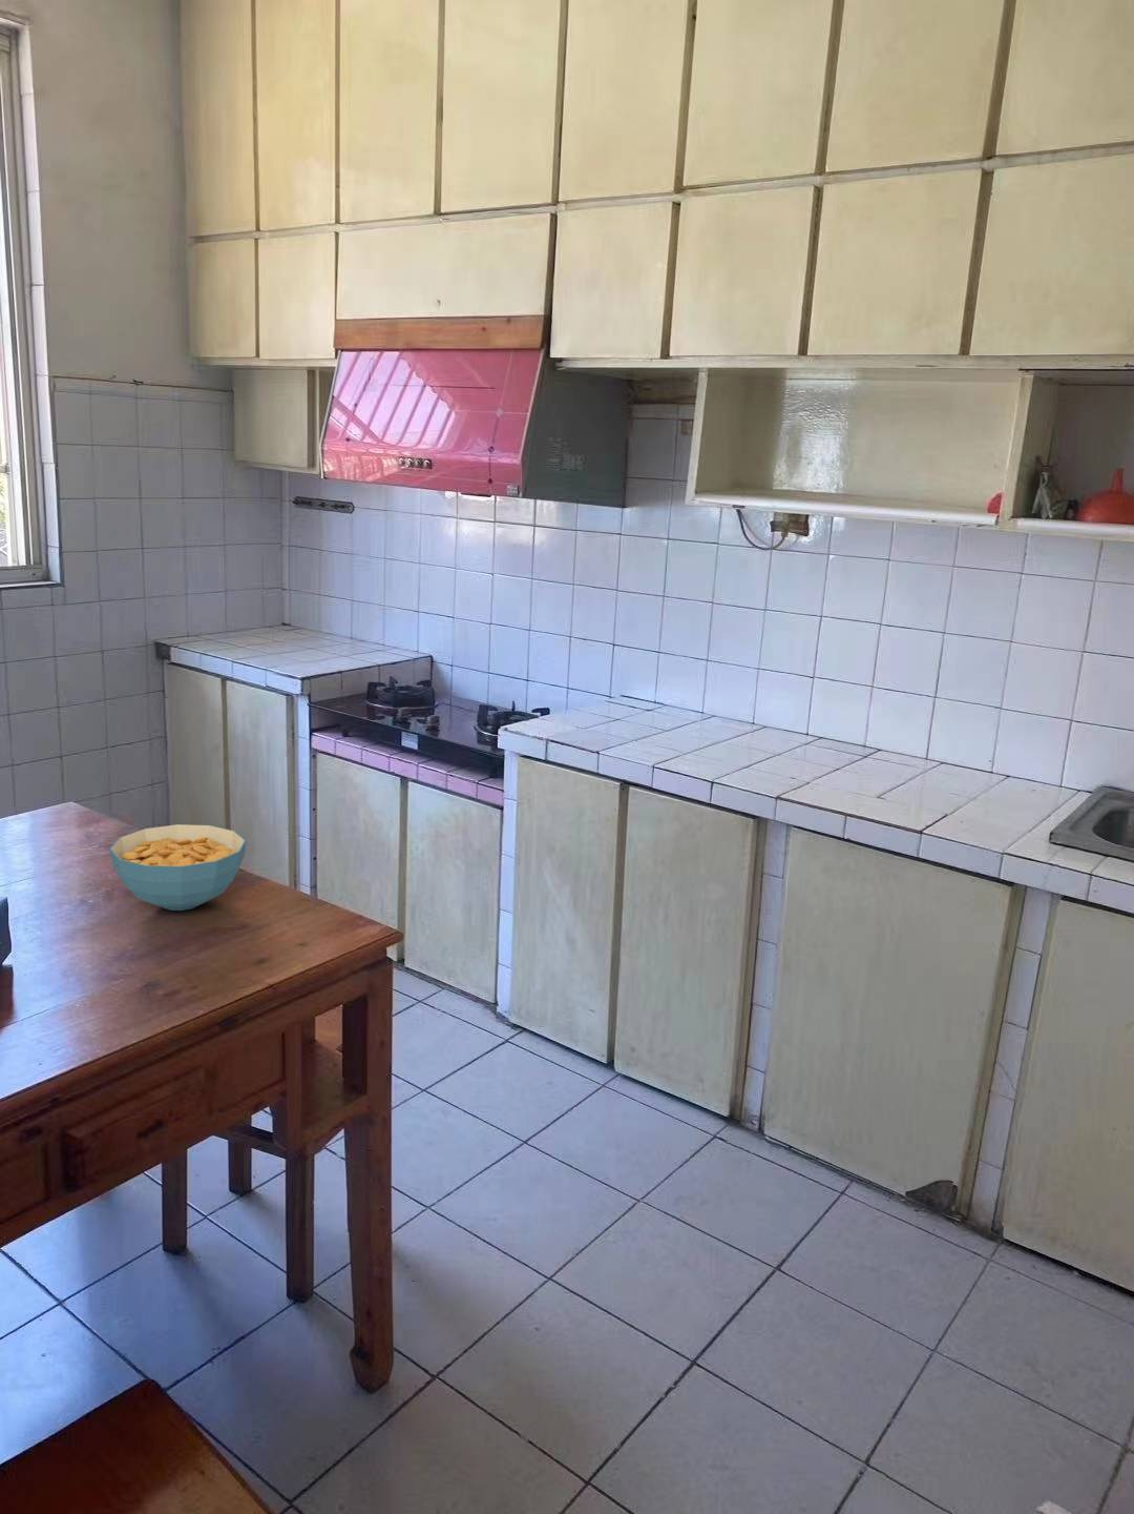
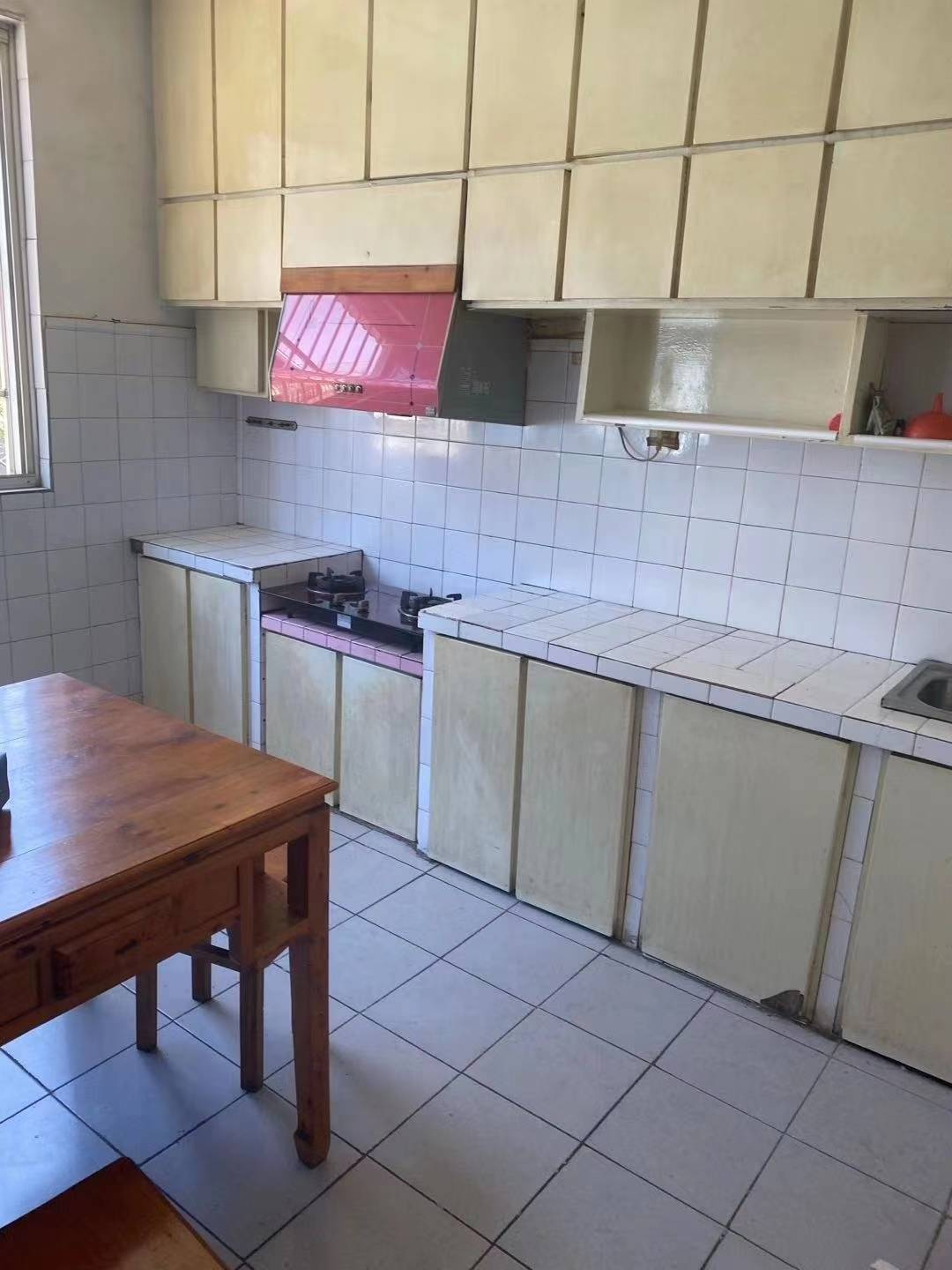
- cereal bowl [108,824,247,912]
